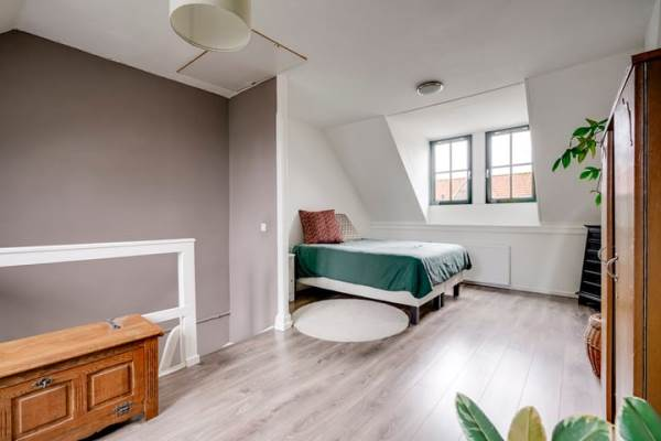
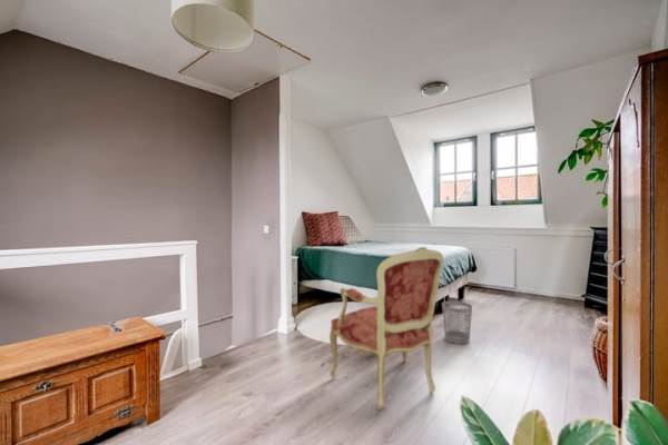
+ wastebasket [441,300,473,345]
+ armchair [328,246,444,411]
